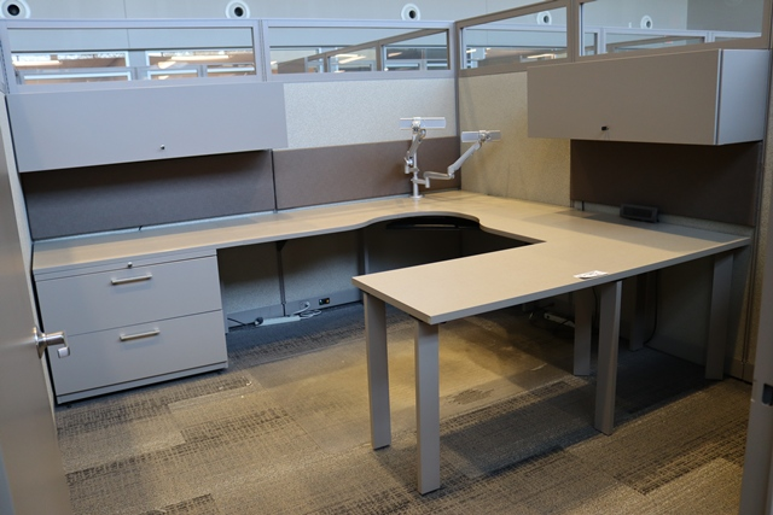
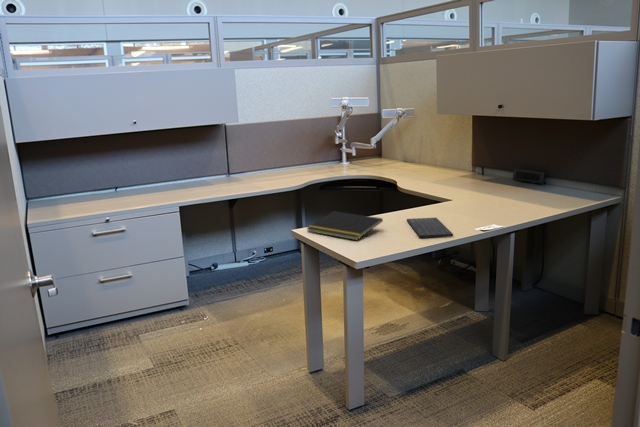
+ notepad [306,210,384,241]
+ keyboard [406,217,454,239]
